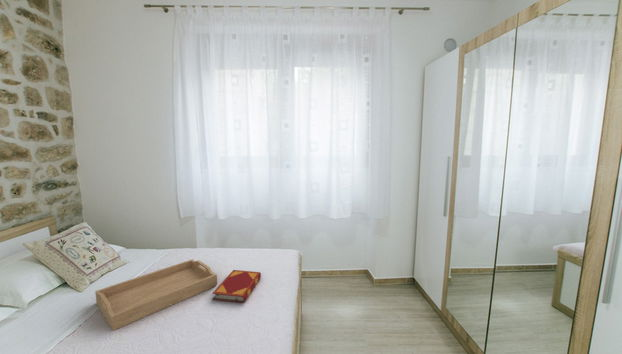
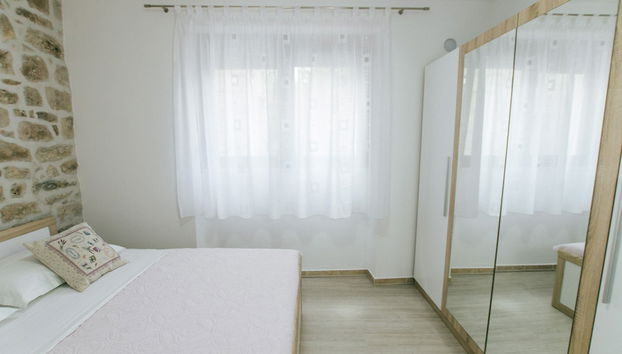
- serving tray [94,258,218,331]
- hardback book [211,269,262,304]
